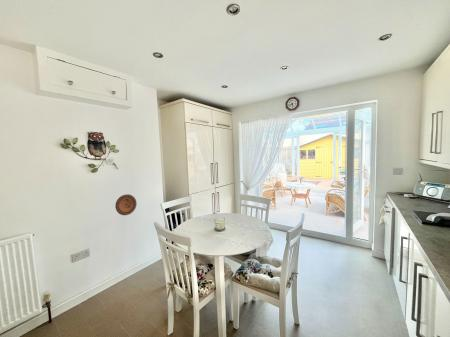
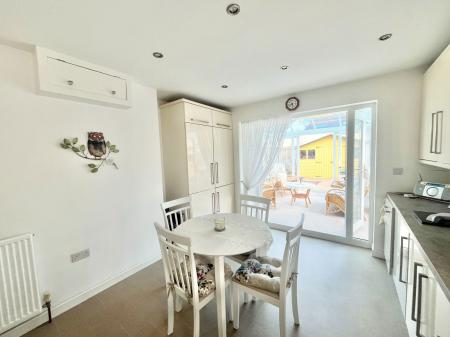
- decorative plate [114,193,138,216]
